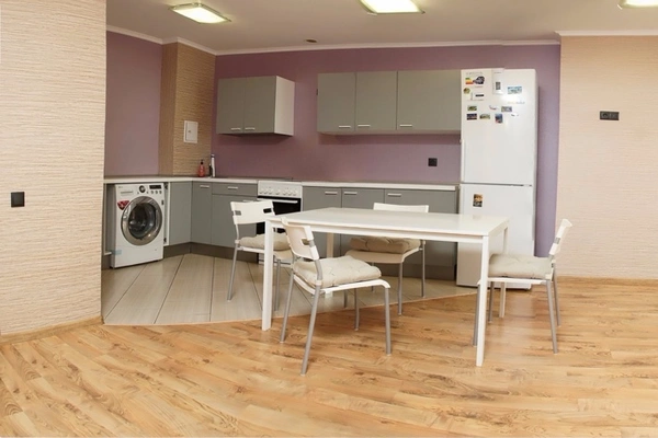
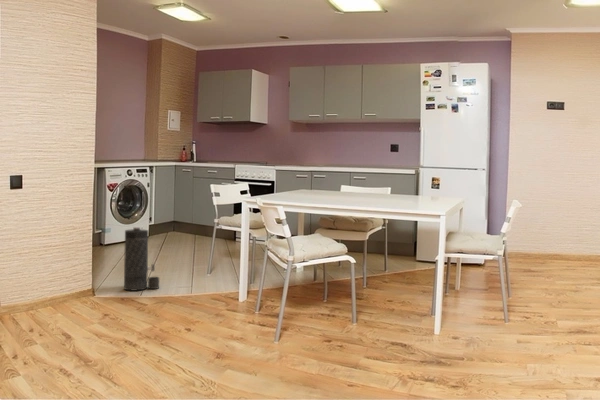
+ canister [123,226,160,292]
